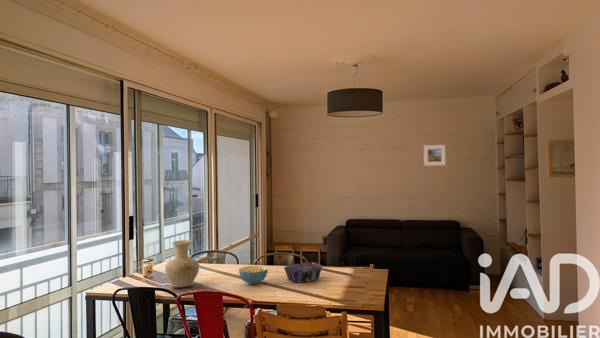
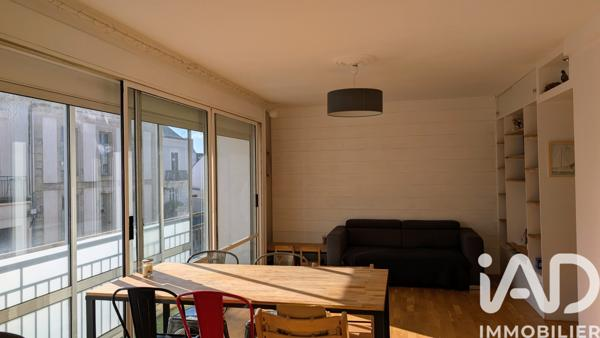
- vase [164,239,200,288]
- cereal bowl [238,265,269,285]
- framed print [423,144,446,167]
- decorative bowl [283,263,323,283]
